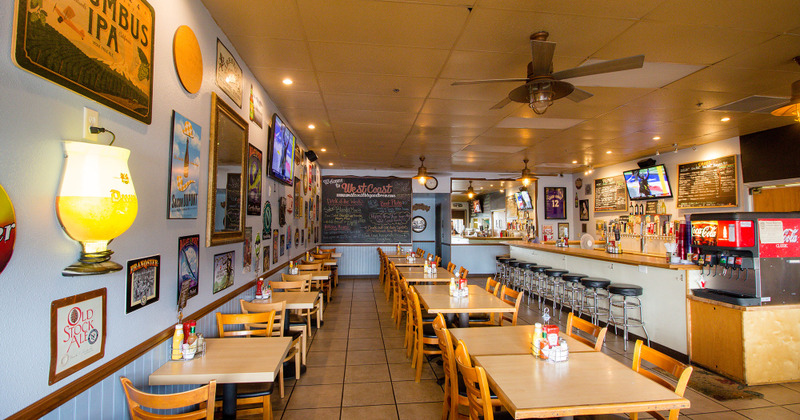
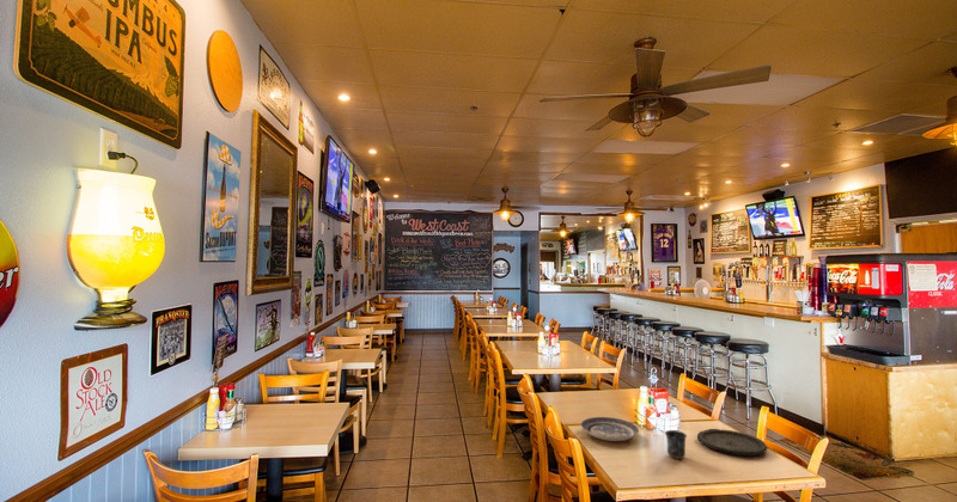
+ mug [664,429,688,460]
+ plate [696,428,768,457]
+ plate [580,416,640,442]
